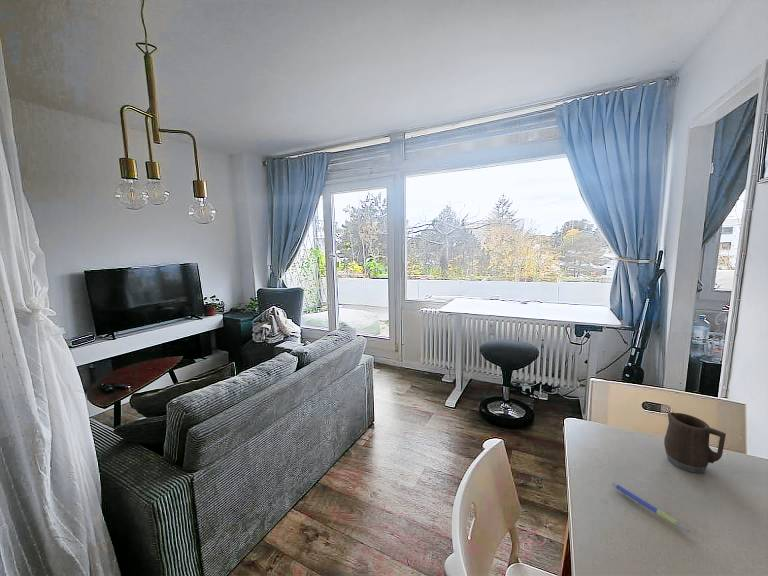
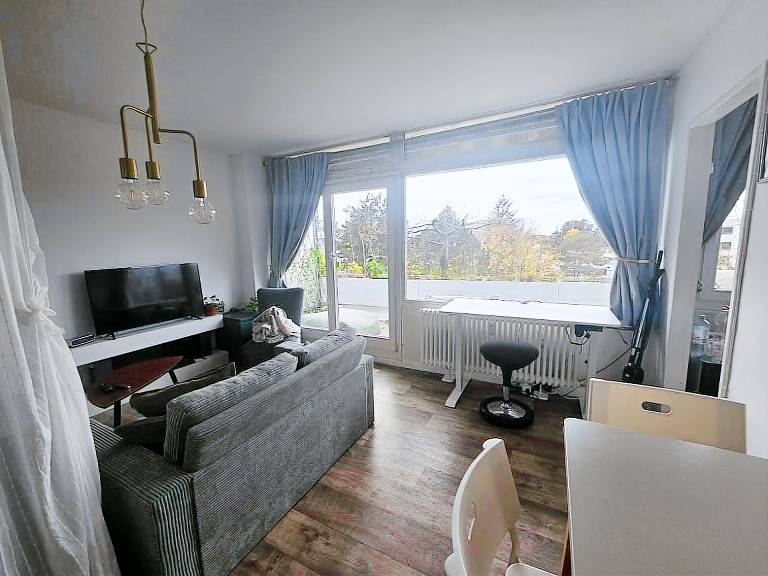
- mug [663,411,727,474]
- pen [611,481,691,533]
